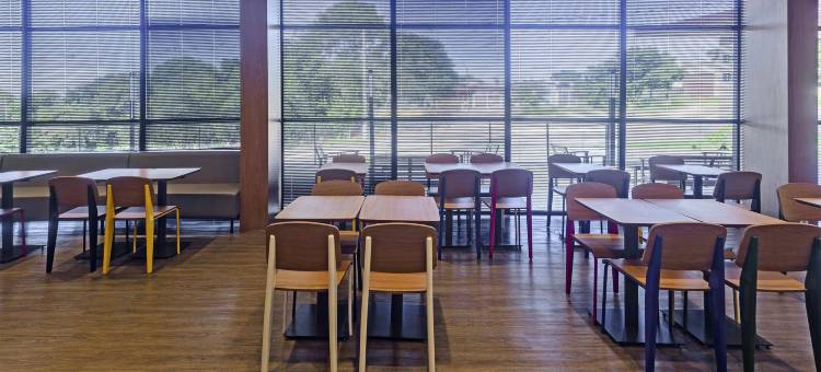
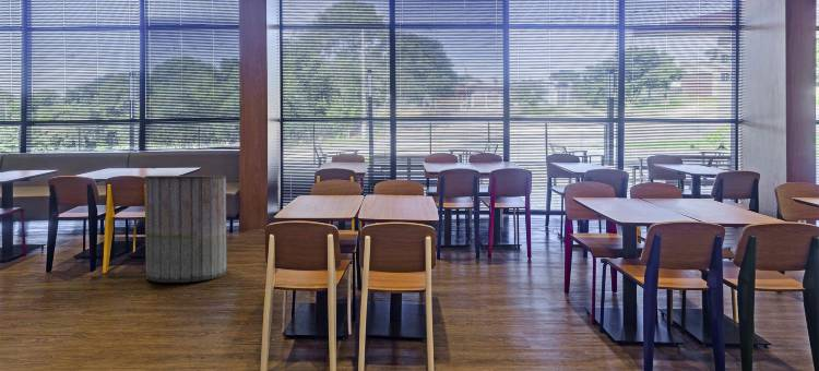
+ trash can [144,175,227,284]
